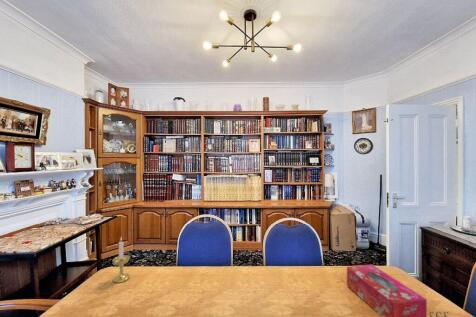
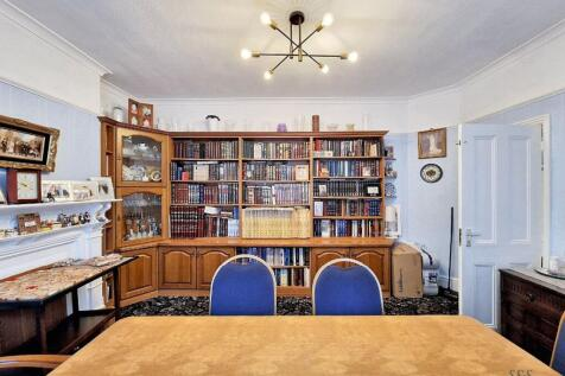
- tissue box [346,264,428,317]
- candlestick [112,237,131,284]
